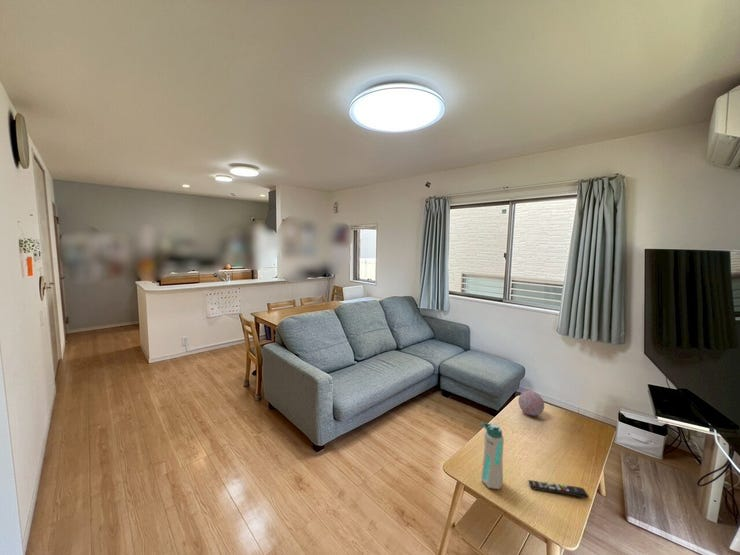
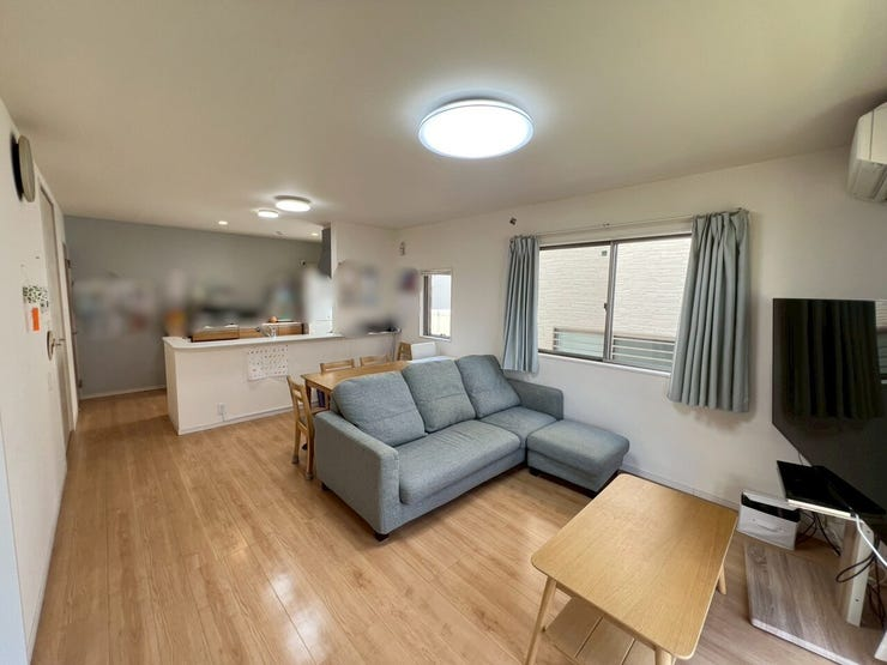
- water bottle [480,422,505,490]
- remote control [527,479,590,500]
- decorative orb [517,390,545,417]
